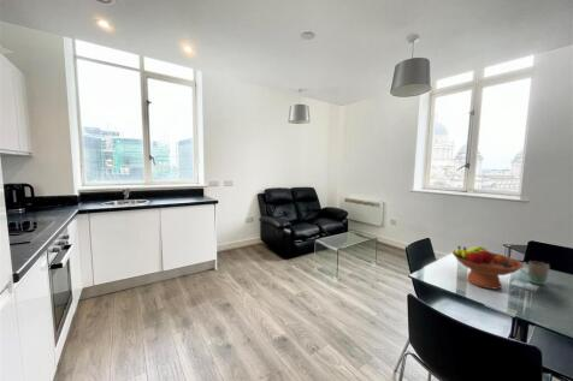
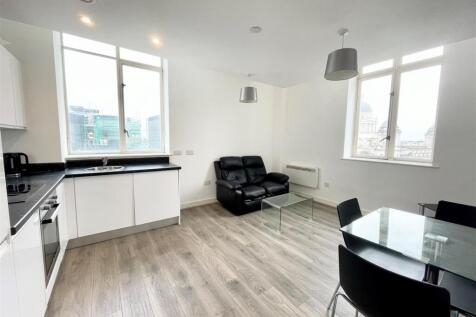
- mug [519,260,550,286]
- fruit bowl [451,245,525,291]
